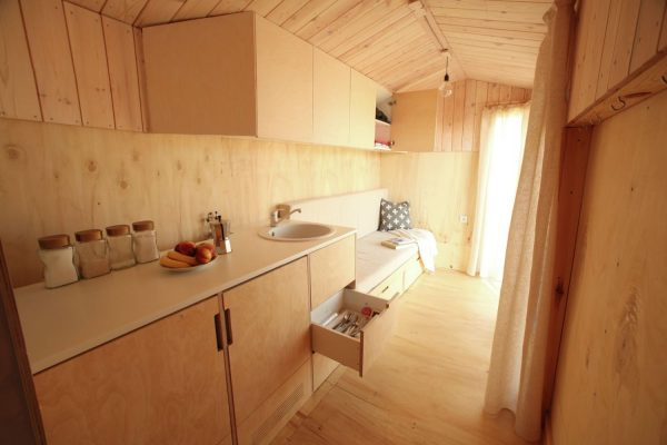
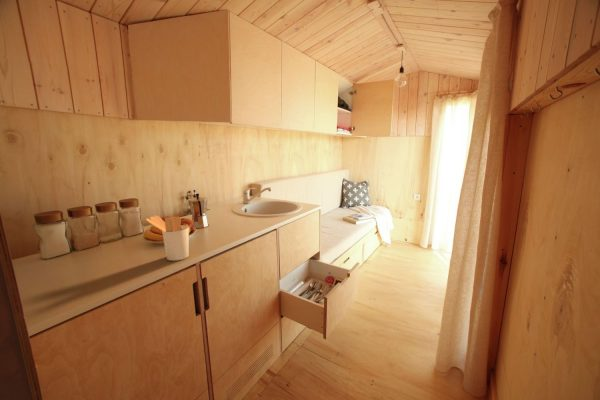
+ utensil holder [145,214,190,262]
